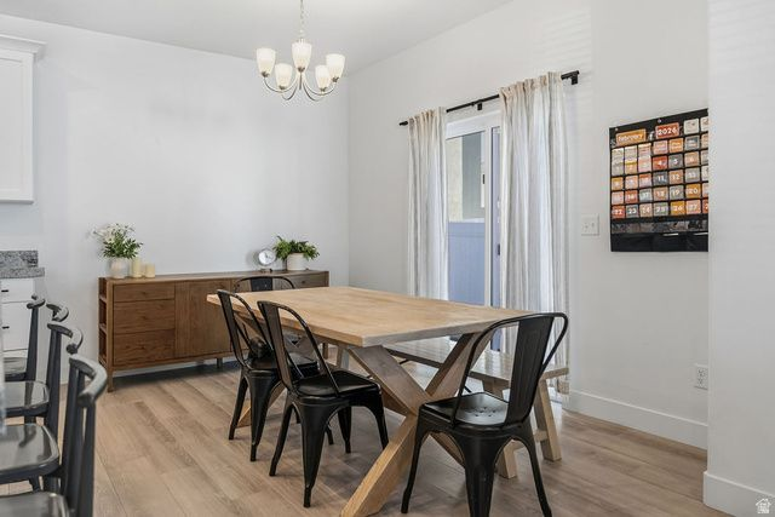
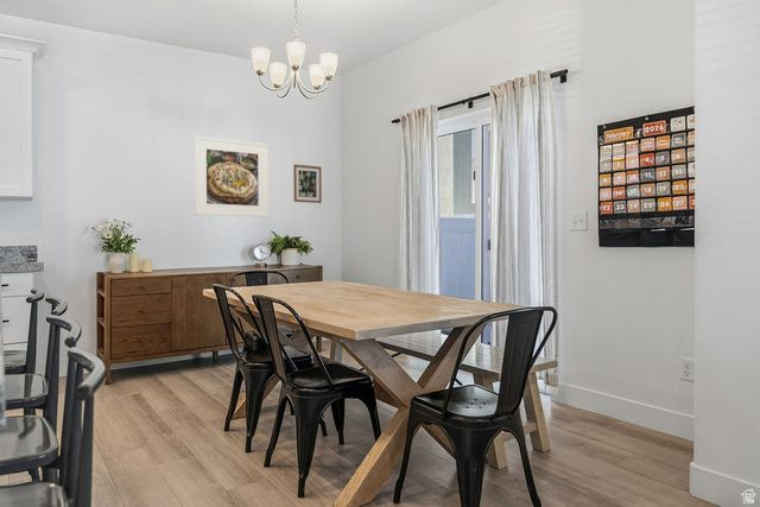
+ wall art [292,164,323,204]
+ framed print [192,135,270,218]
